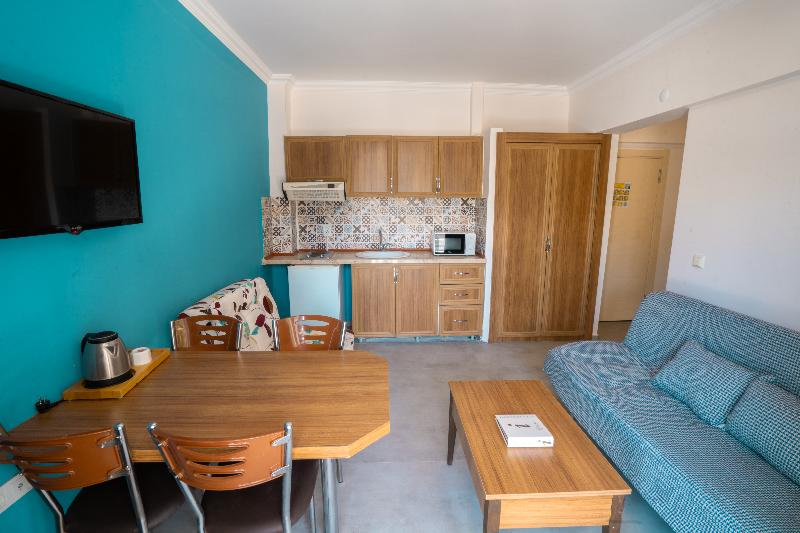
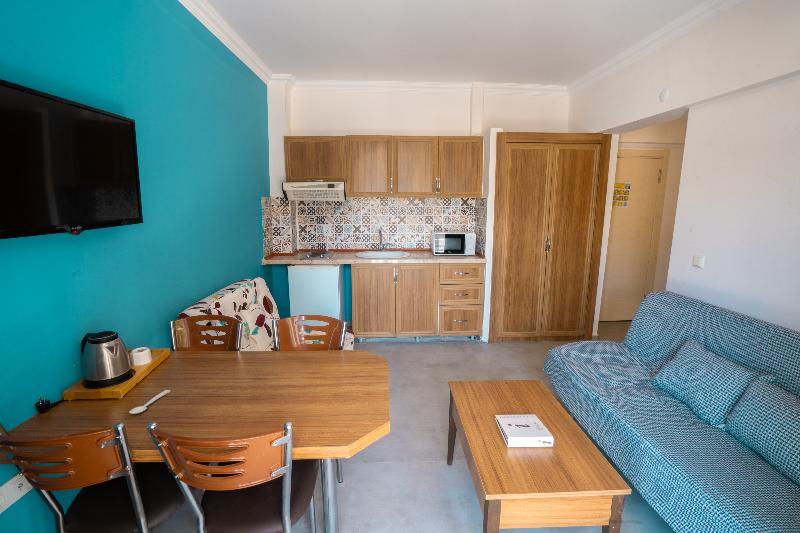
+ spoon [128,389,172,415]
